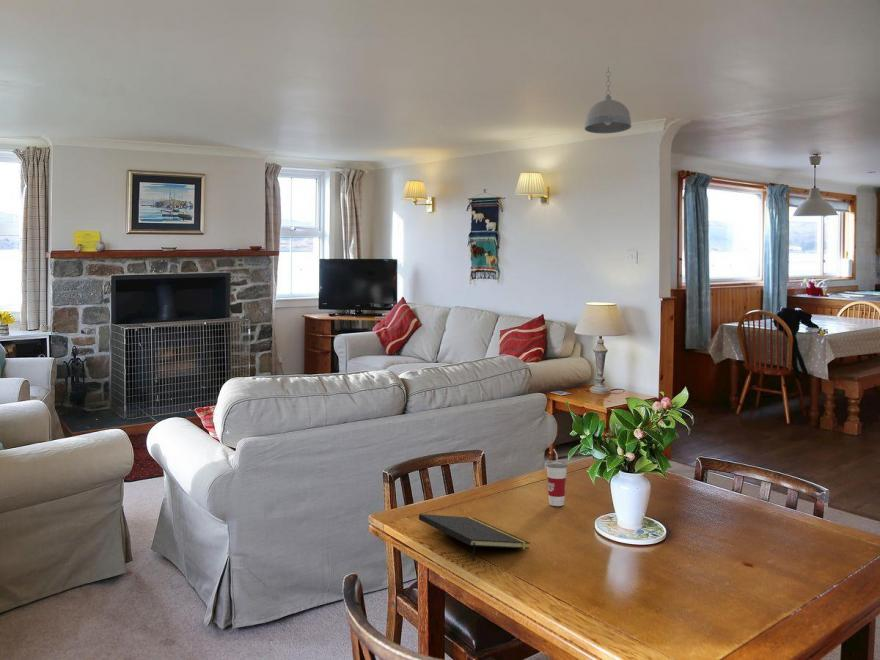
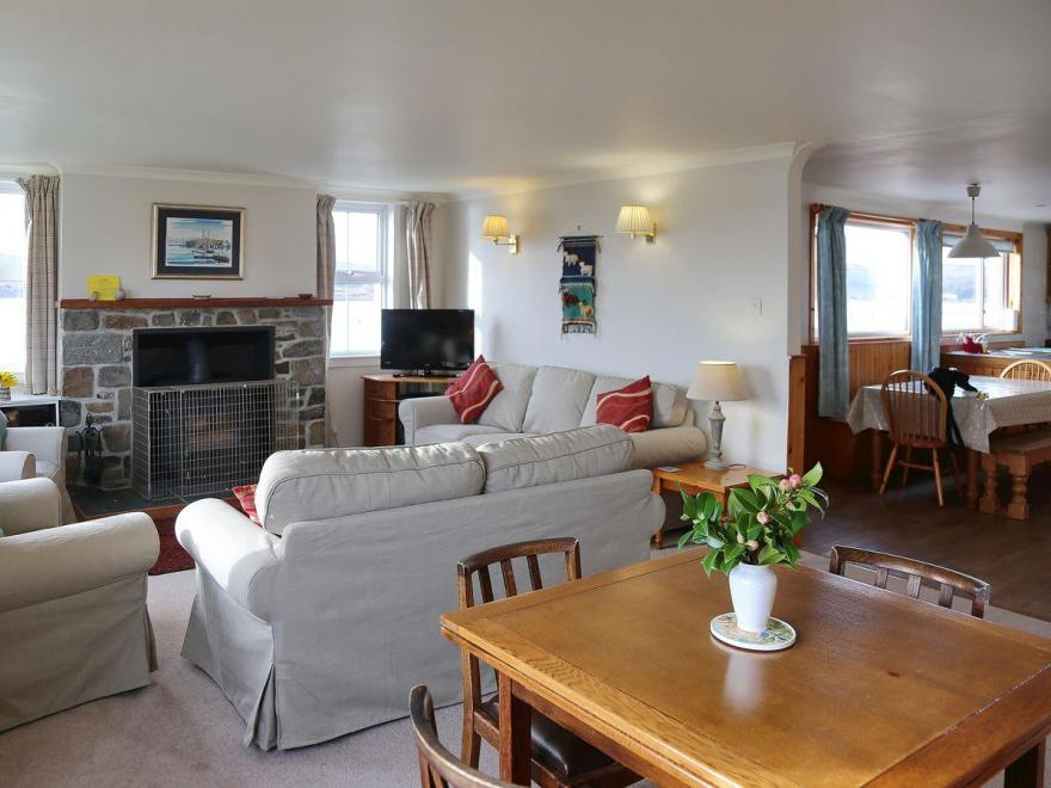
- pendant light [584,66,632,134]
- notepad [418,513,531,562]
- cup [546,448,568,507]
